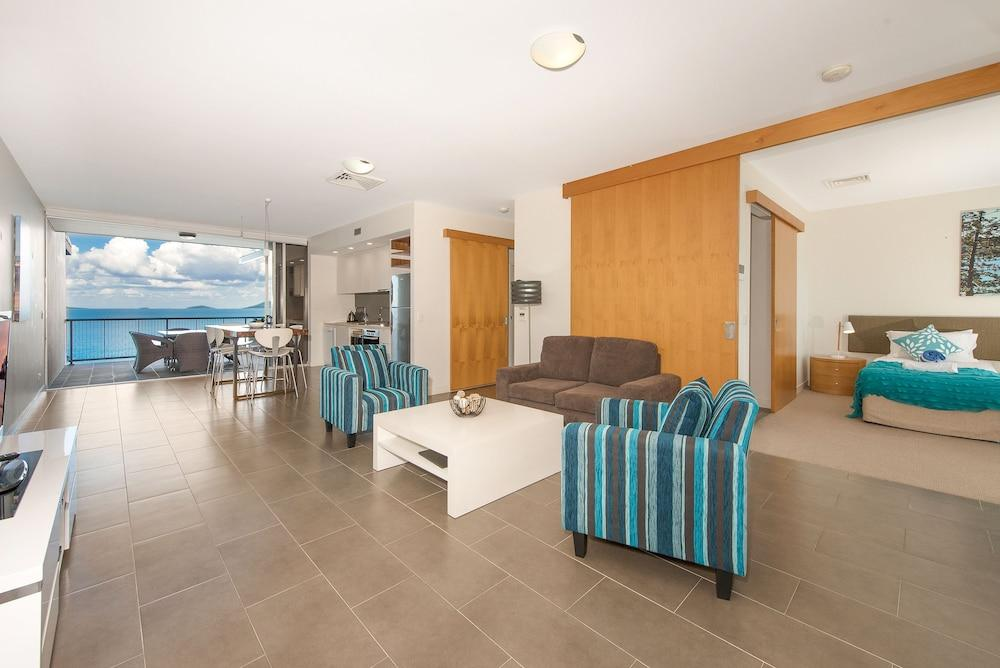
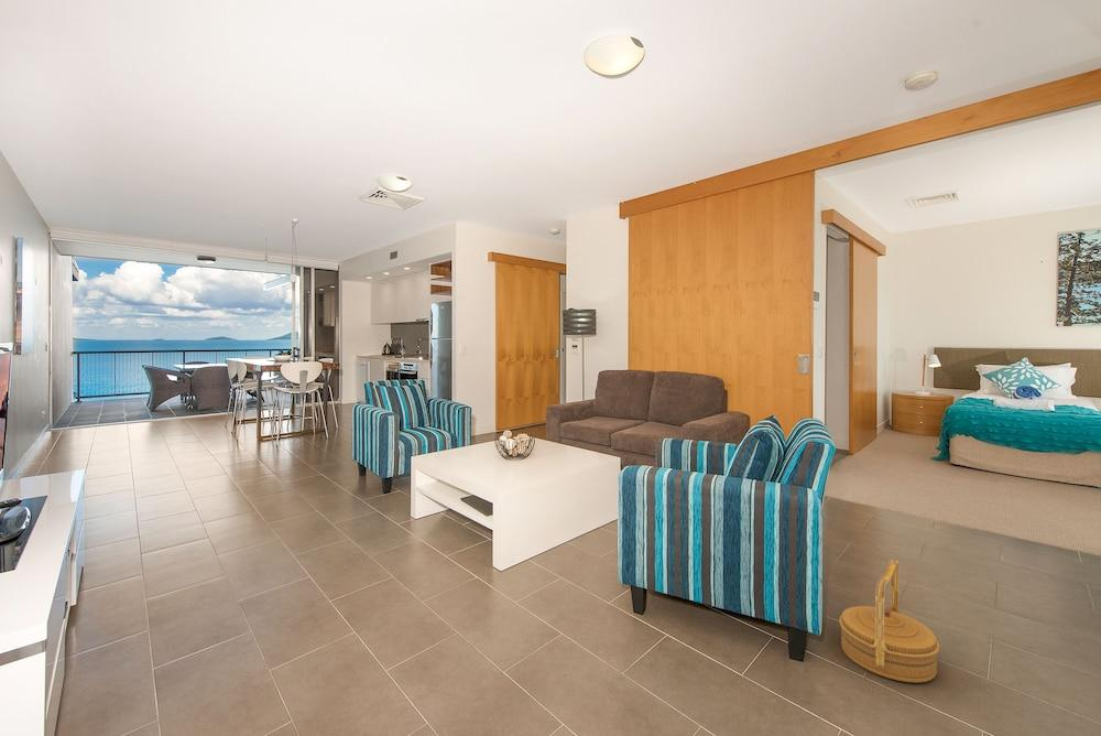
+ basket [838,558,940,684]
